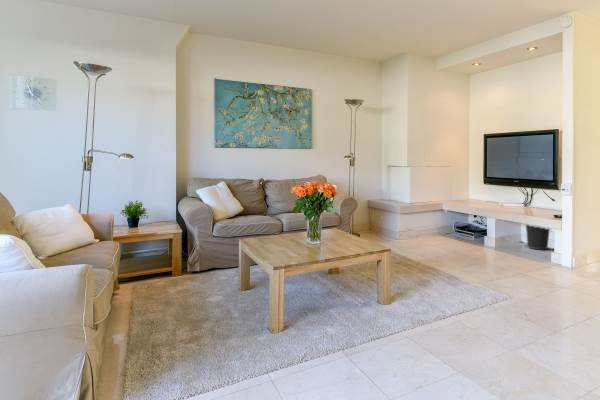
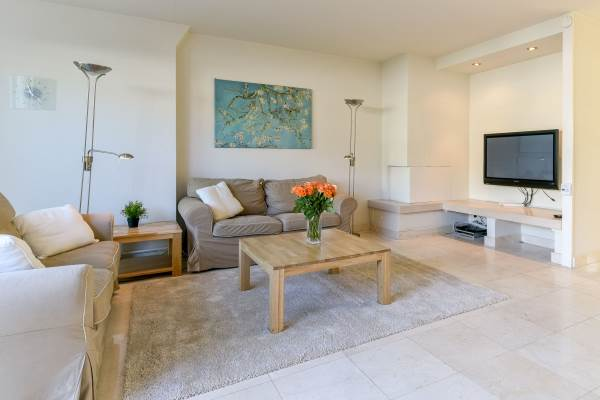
- wastebasket [525,224,551,250]
